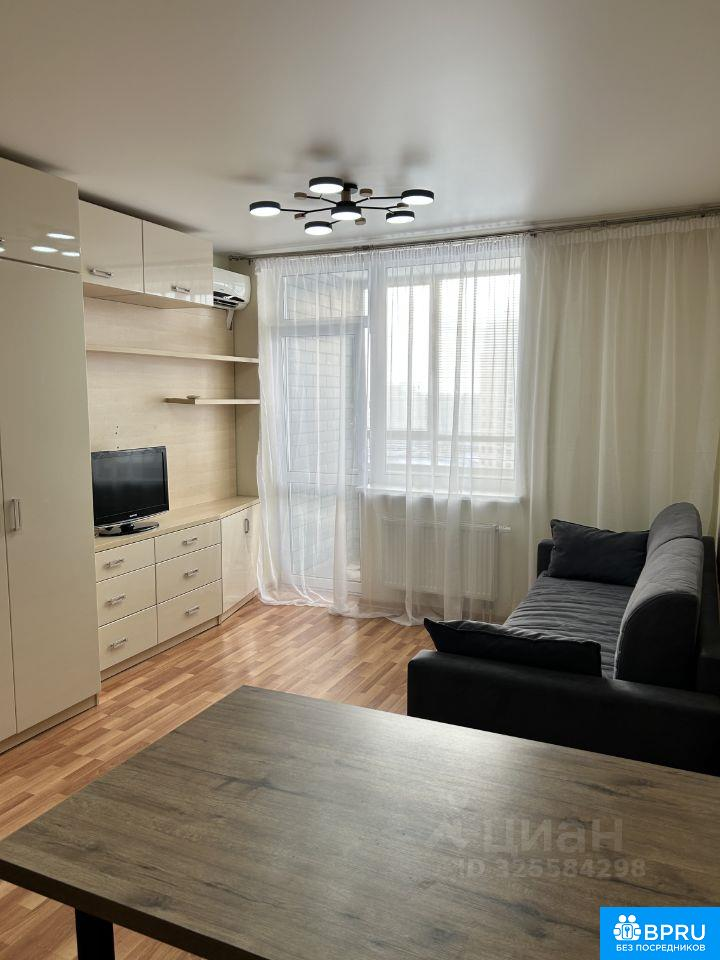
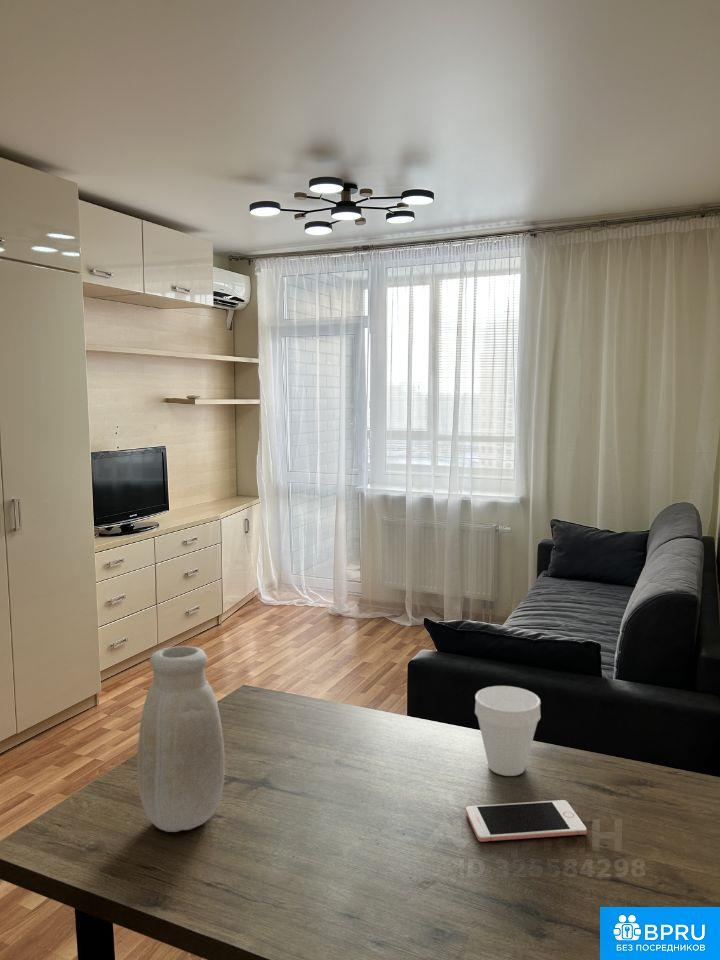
+ vase [136,645,226,833]
+ cup [474,685,542,777]
+ cell phone [465,799,588,843]
